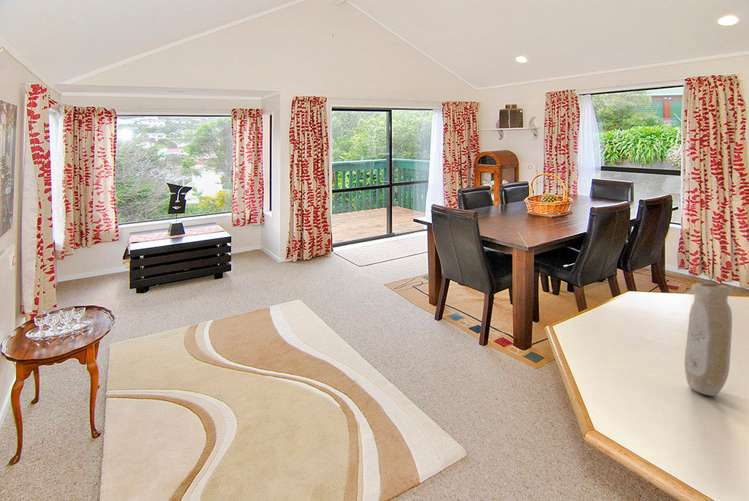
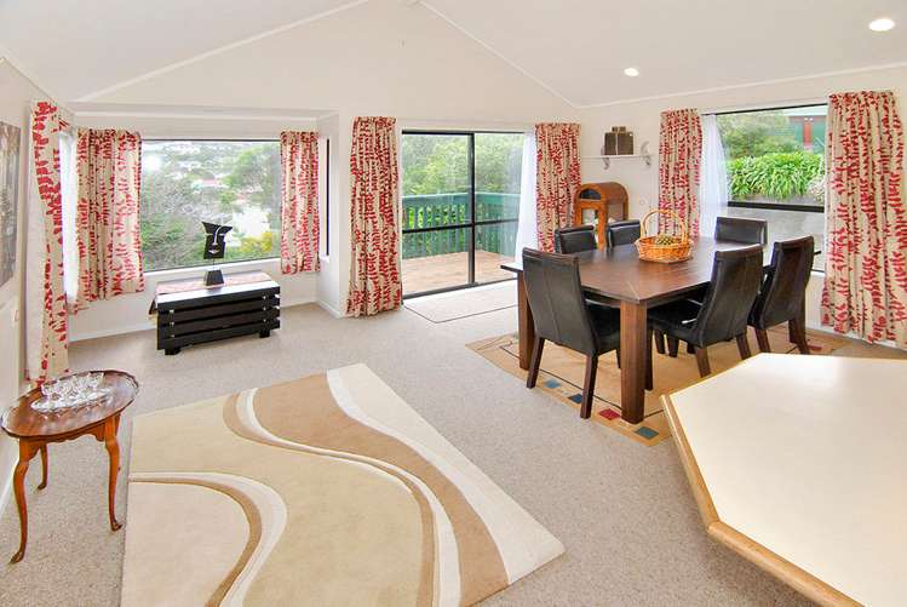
- vase [684,282,733,397]
